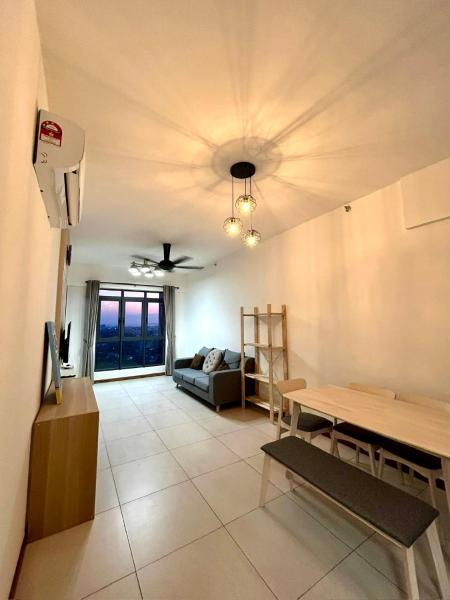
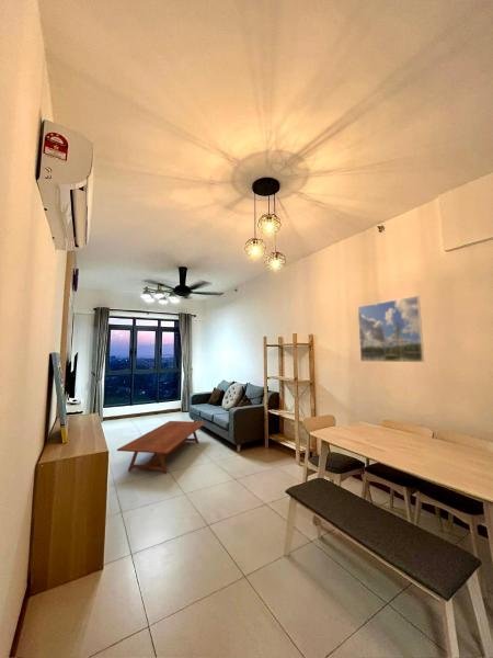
+ coffee table [116,420,207,474]
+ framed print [357,295,425,363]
